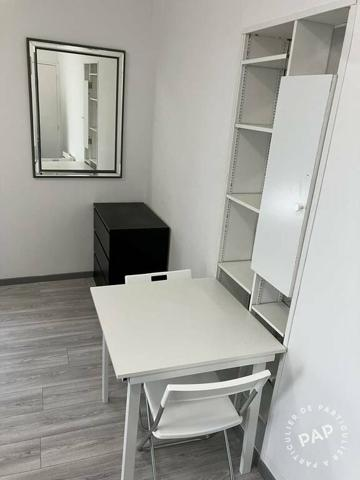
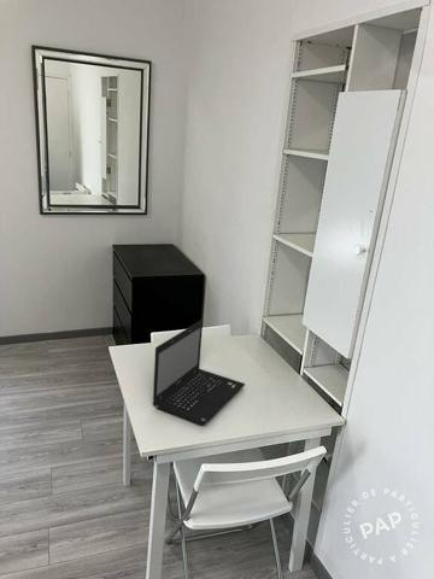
+ laptop [152,320,246,427]
